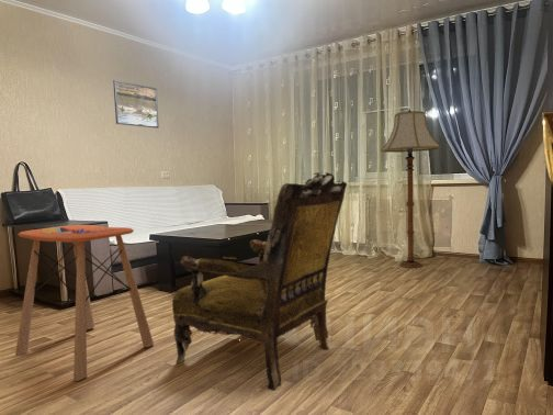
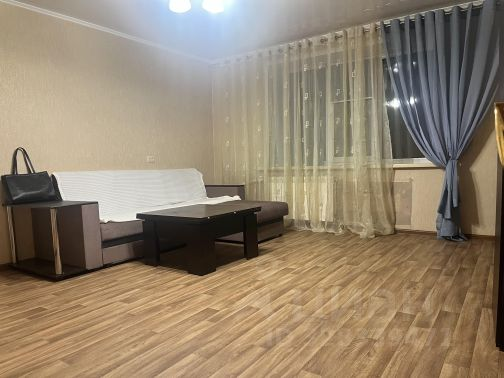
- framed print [112,79,160,130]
- side table [14,224,155,382]
- armchair [171,171,348,392]
- floor lamp [380,108,442,269]
